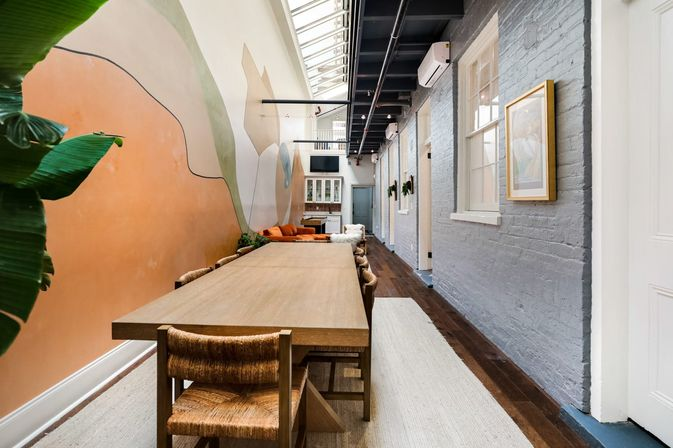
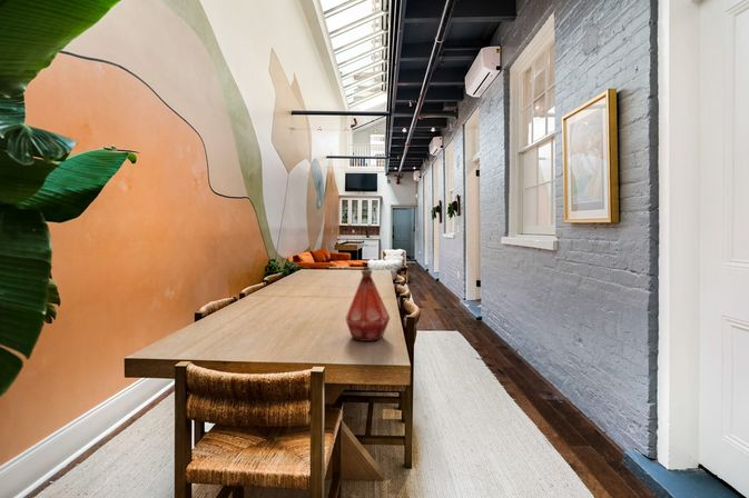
+ bottle [345,268,391,342]
